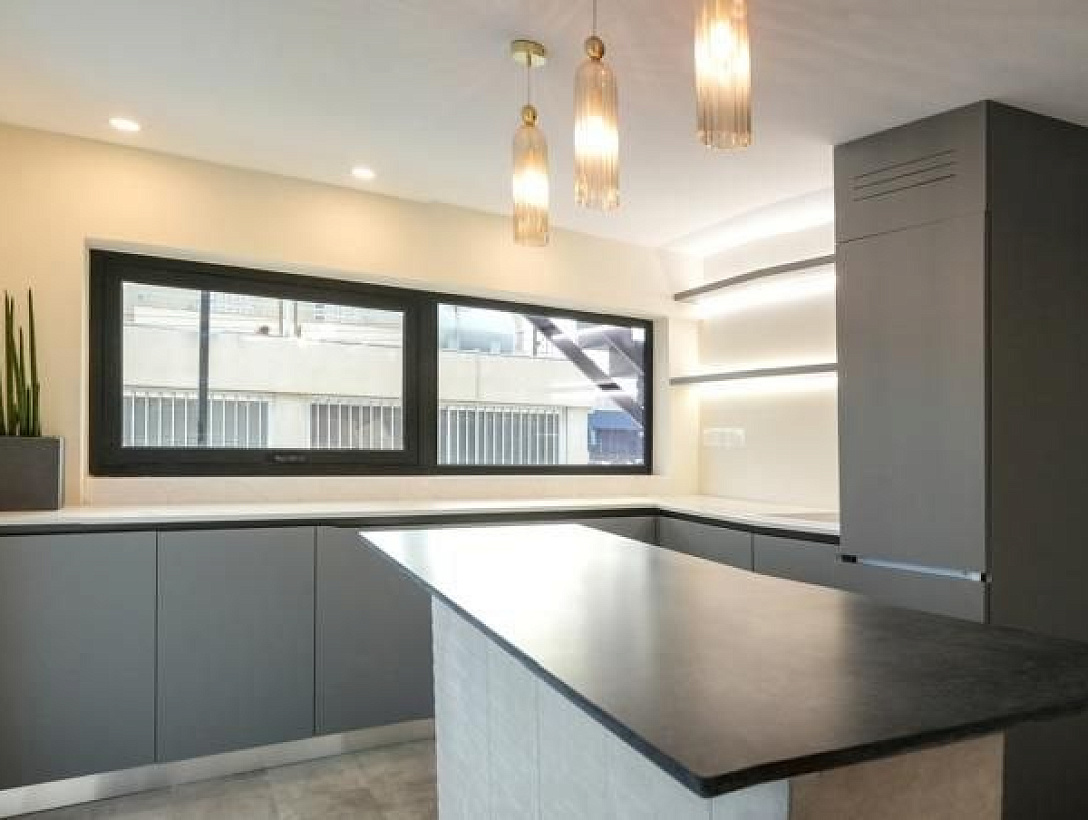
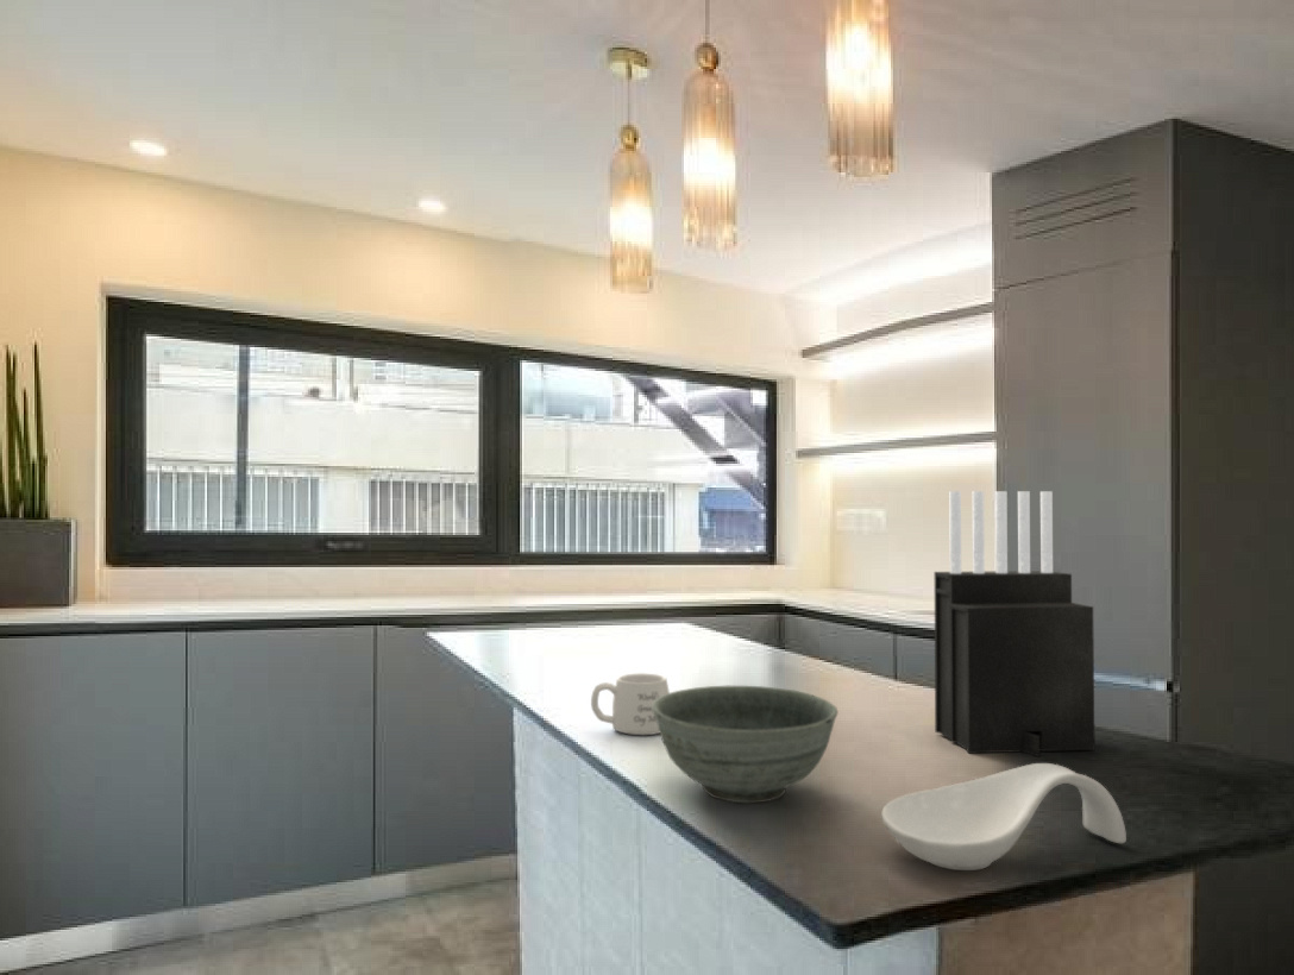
+ spoon rest [880,762,1127,872]
+ mug [590,672,671,736]
+ knife block [934,490,1095,757]
+ bowl [652,685,840,804]
